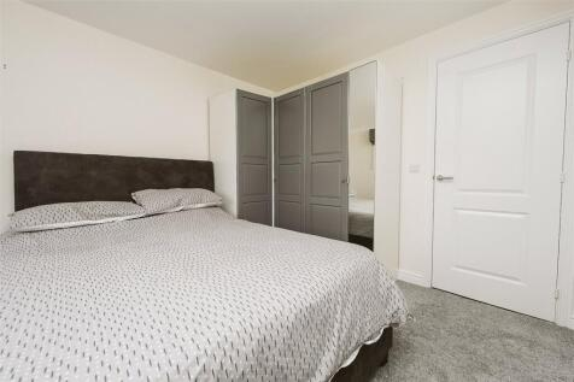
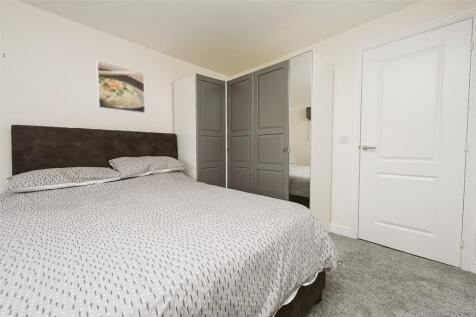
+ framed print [95,59,146,114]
